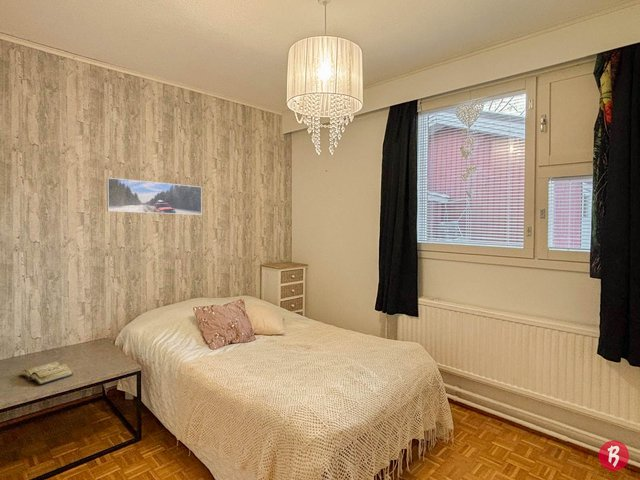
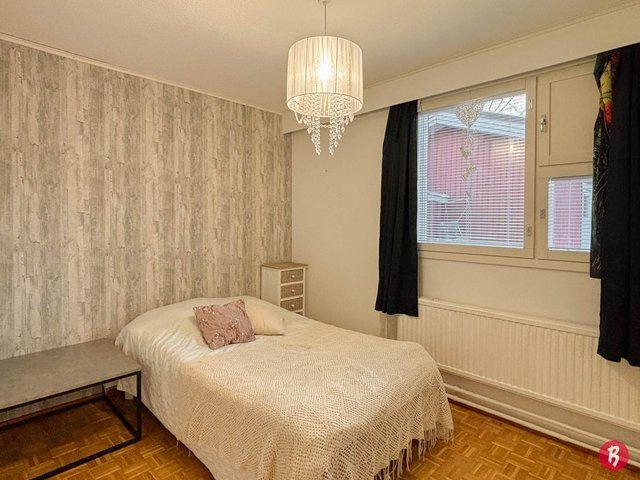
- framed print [106,177,203,216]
- diary [18,361,74,386]
